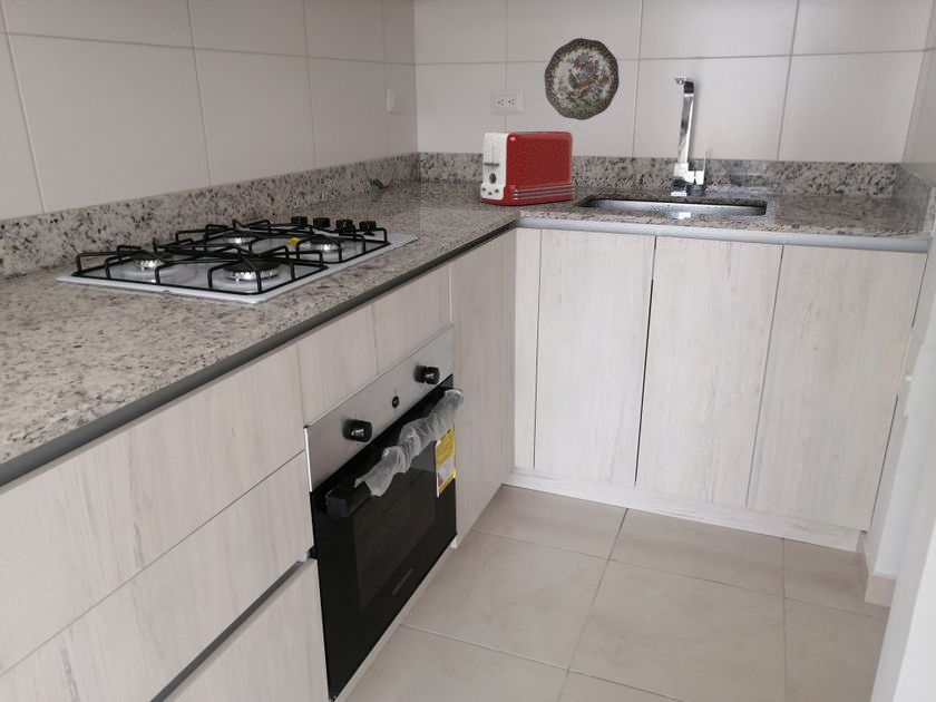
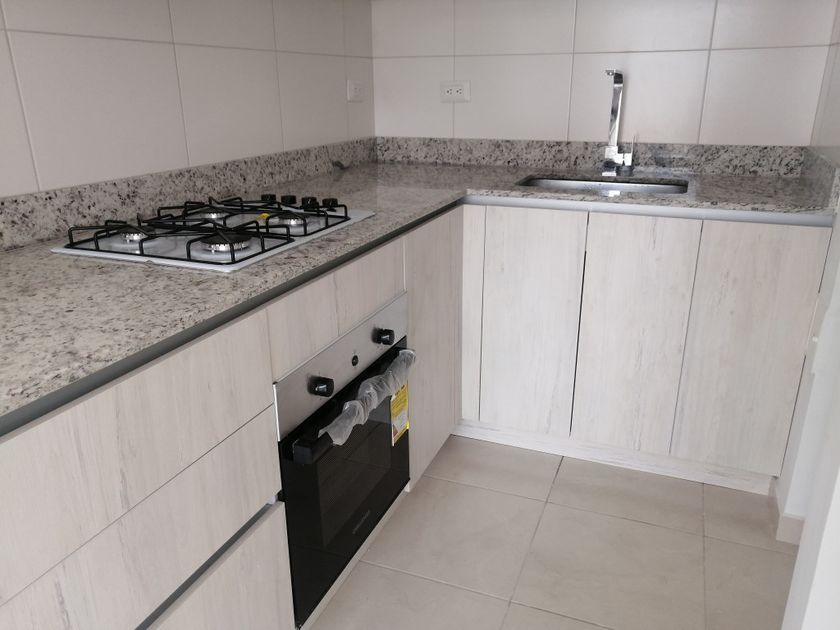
- decorative plate [543,37,621,121]
- toaster [479,130,576,206]
